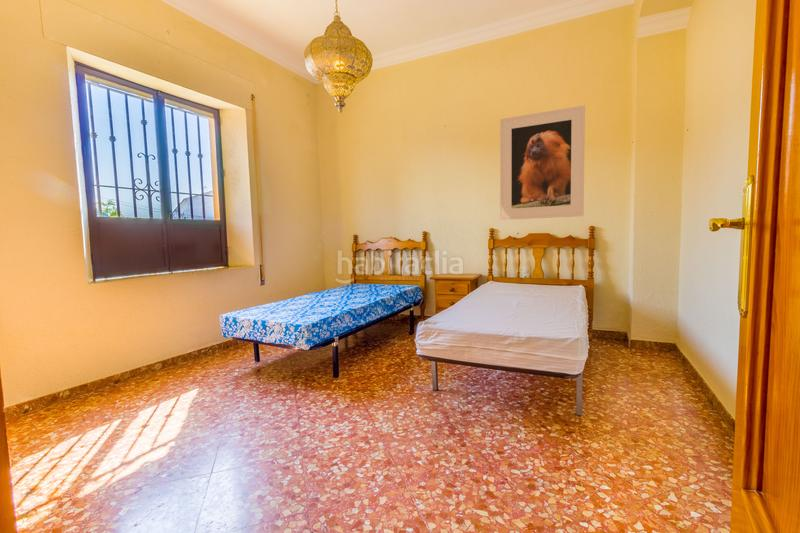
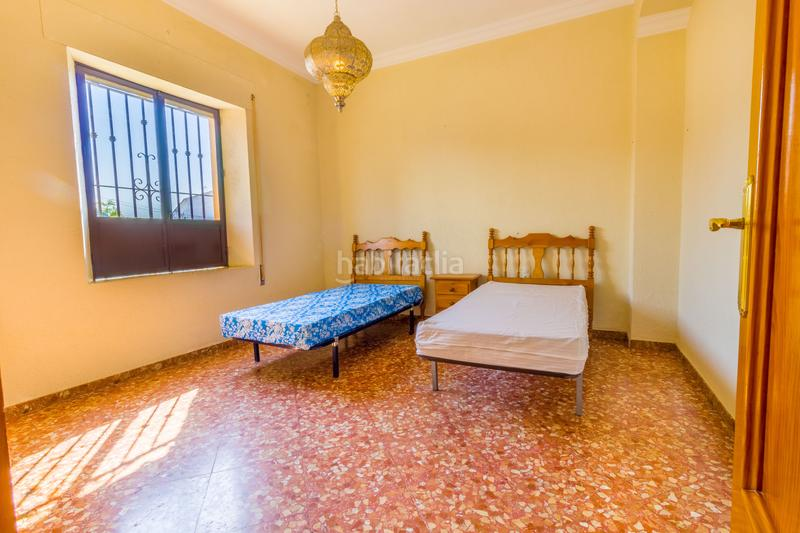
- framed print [499,104,586,221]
